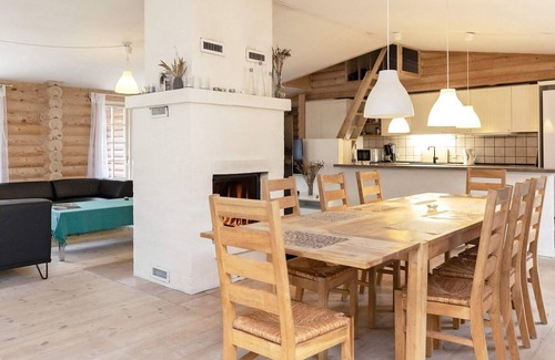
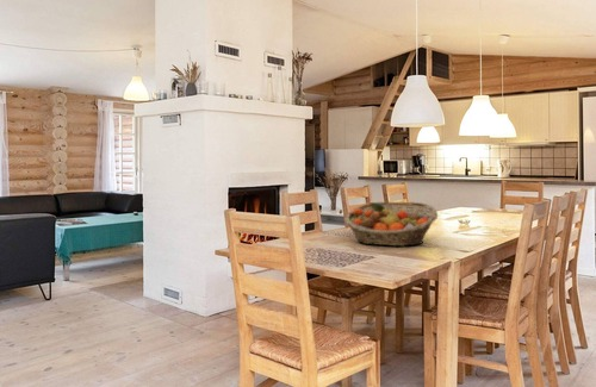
+ fruit basket [343,201,439,246]
